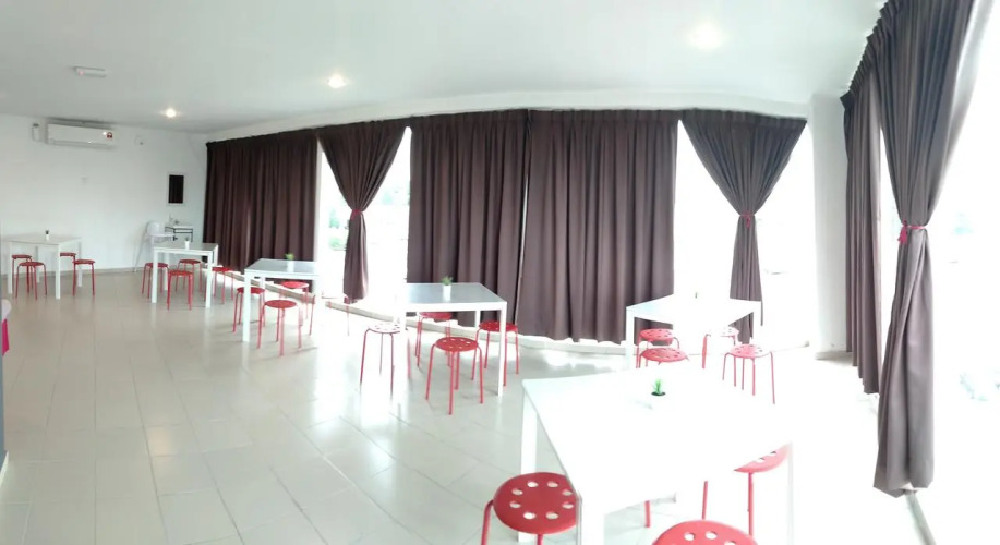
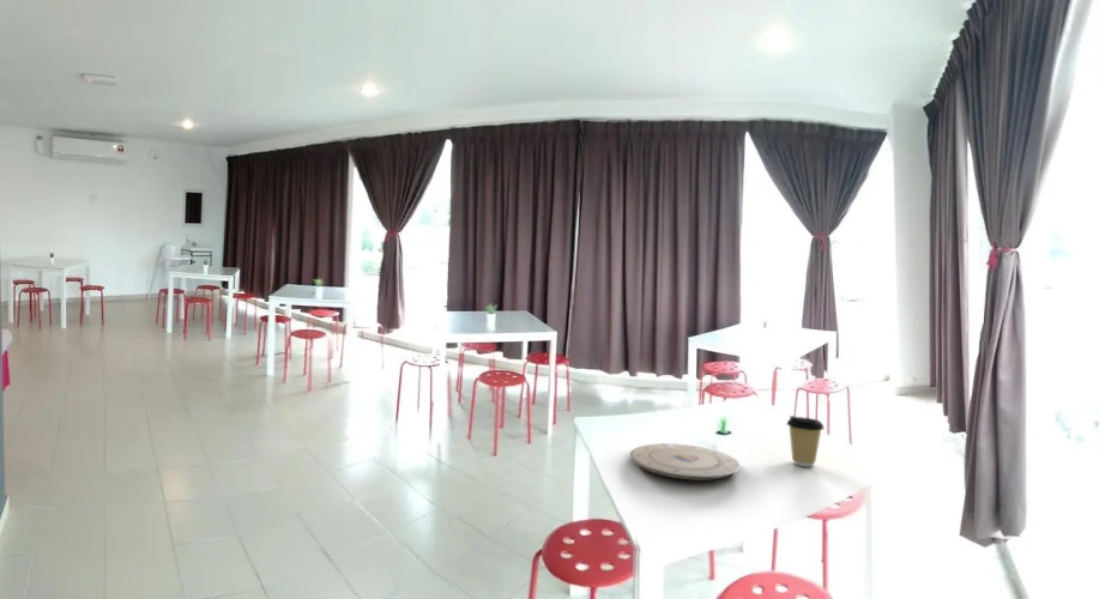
+ coffee cup [785,415,826,467]
+ plate [629,443,742,480]
